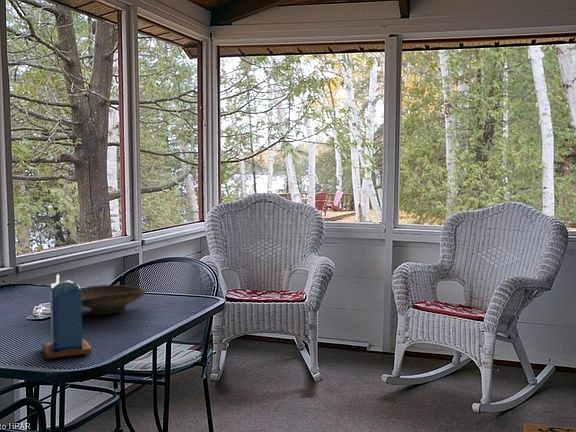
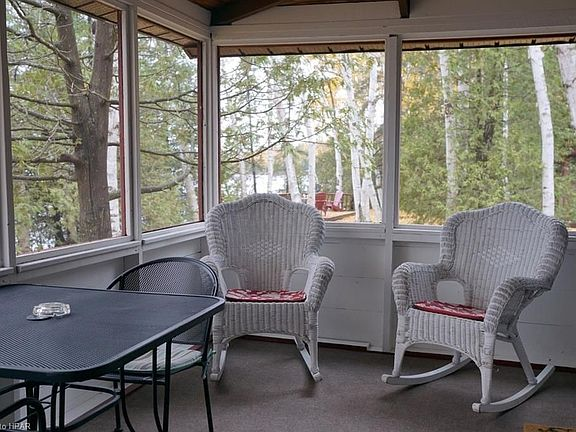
- candle [41,273,92,360]
- decorative bowl [80,284,147,315]
